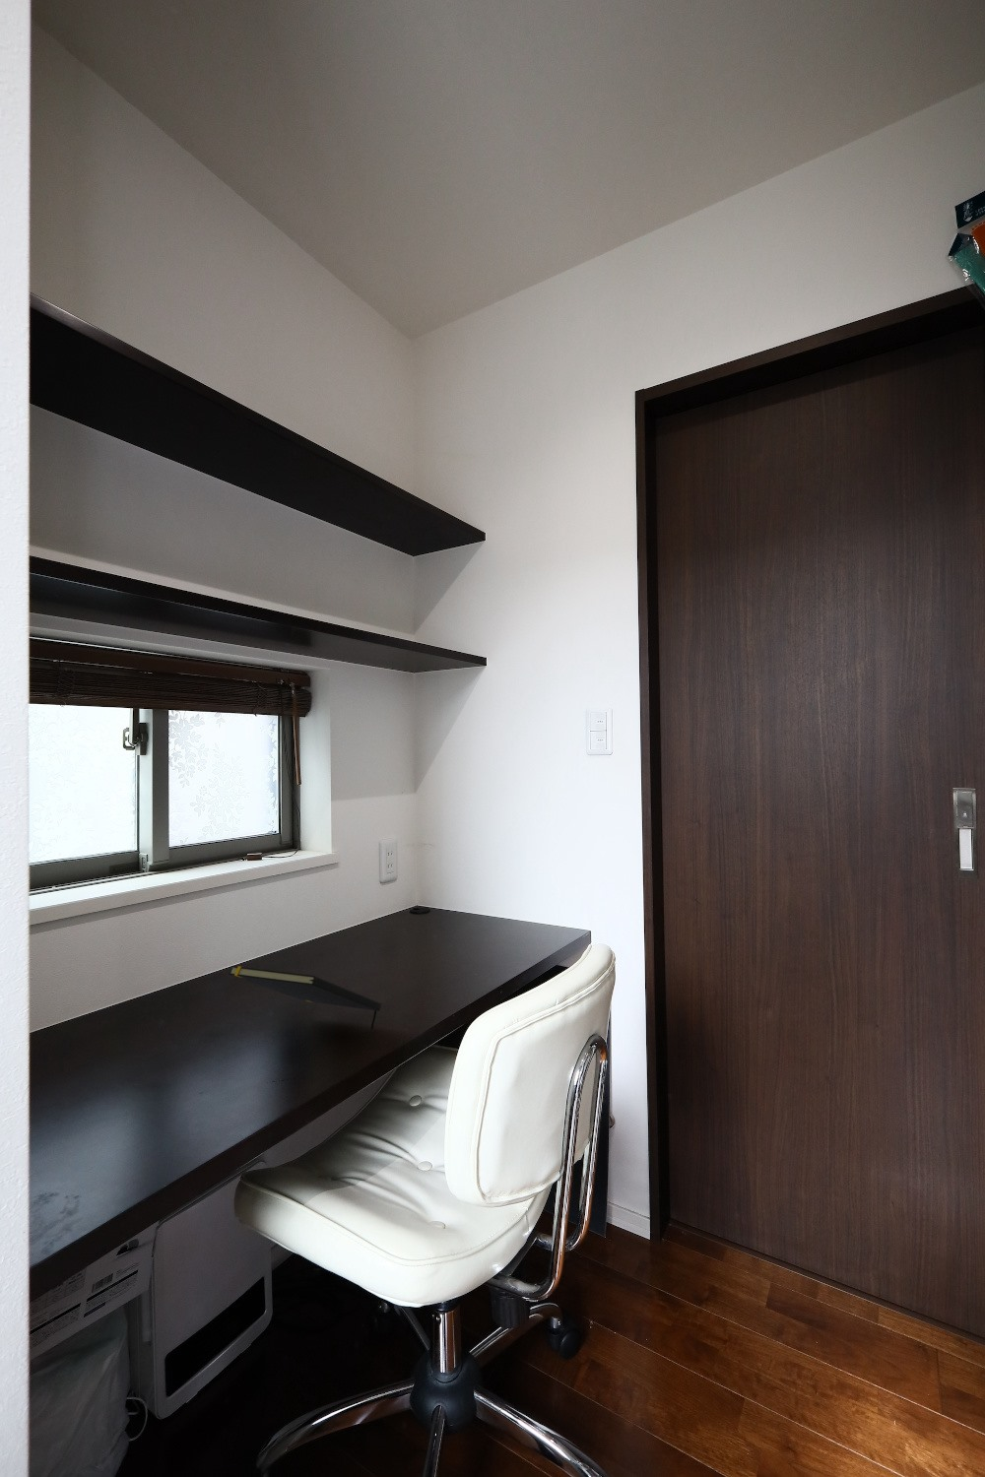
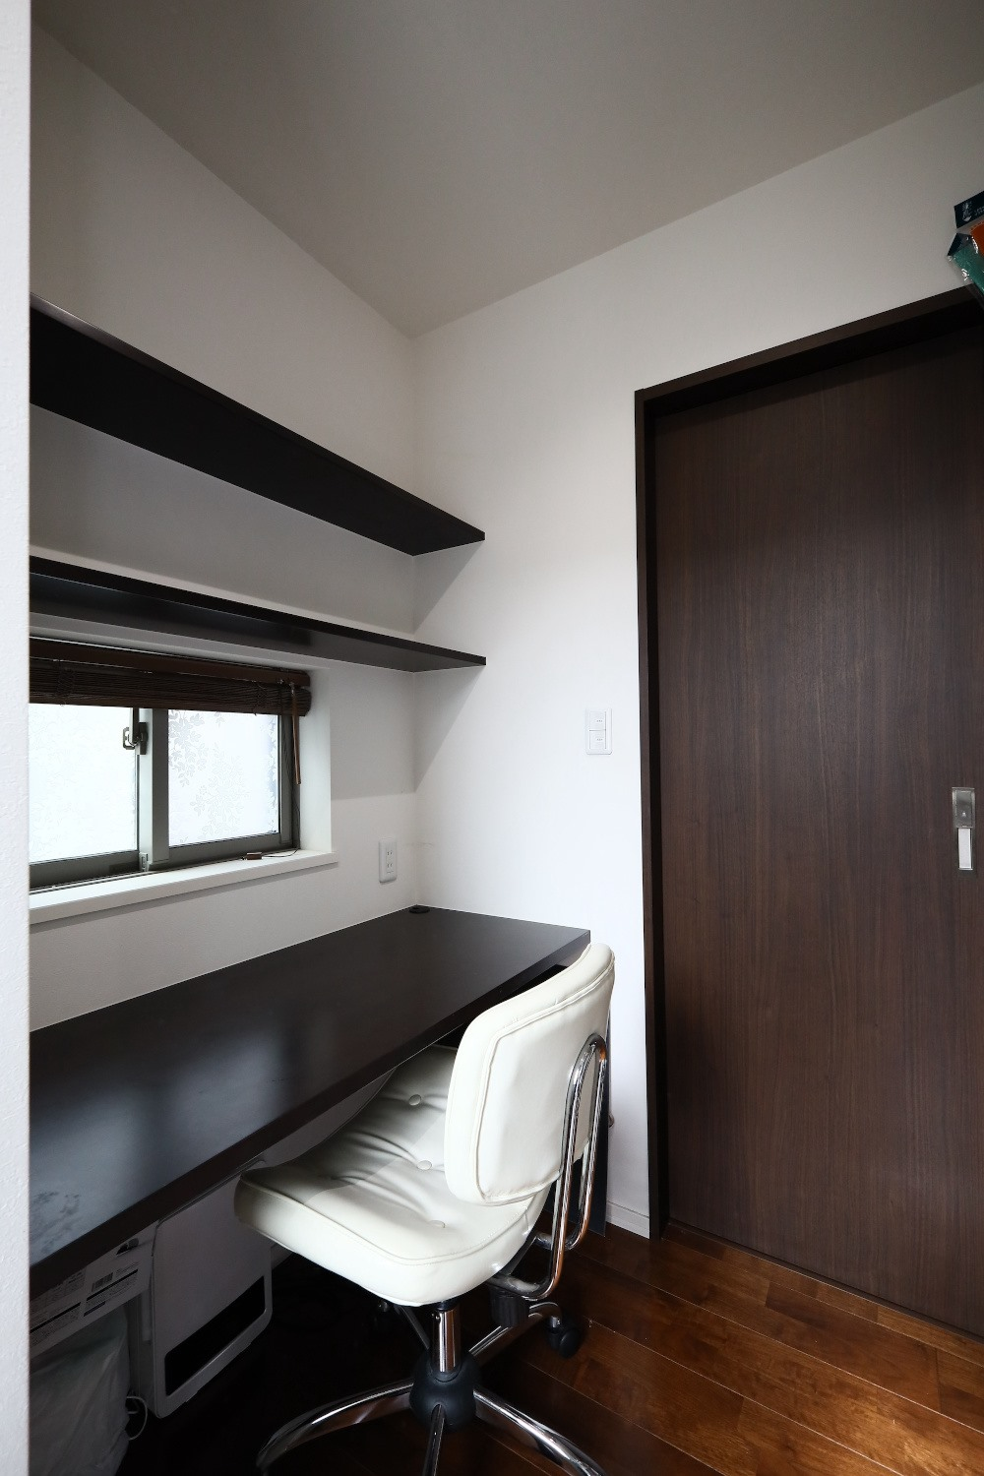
- notepad [228,965,383,1030]
